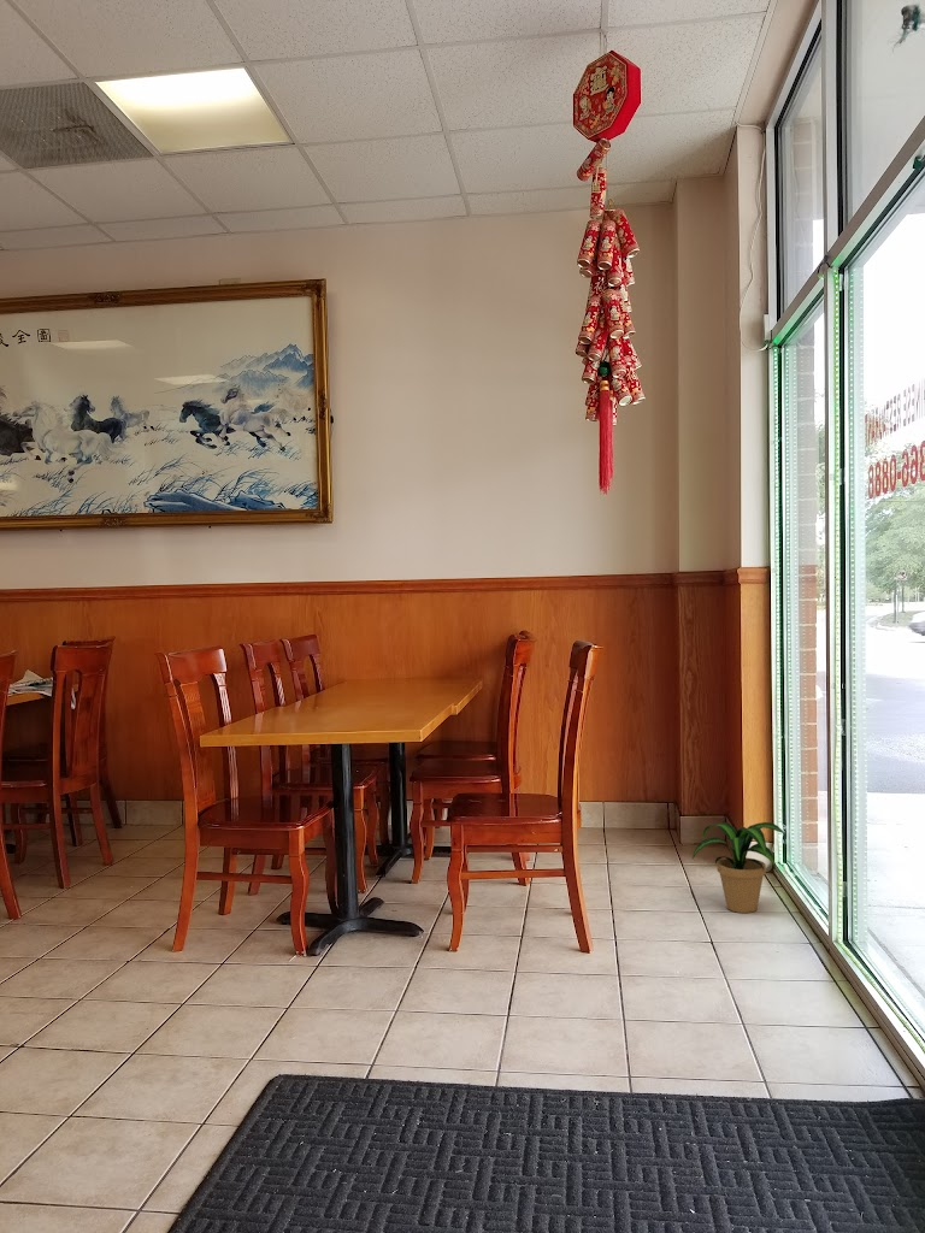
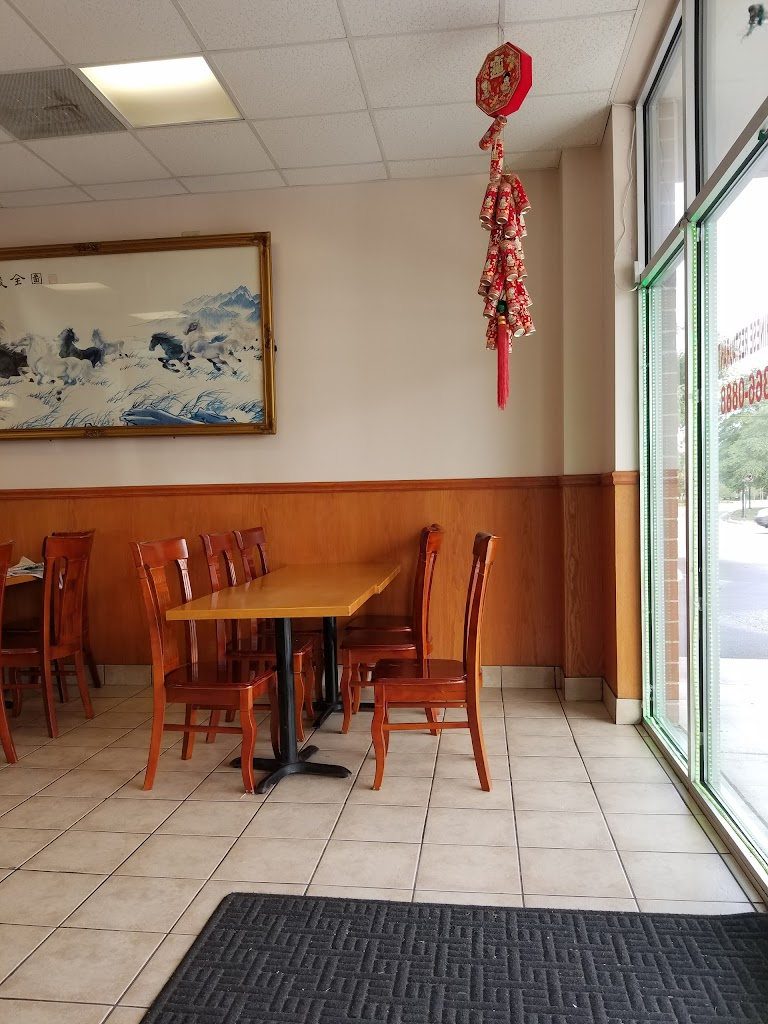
- potted plant [691,821,786,914]
